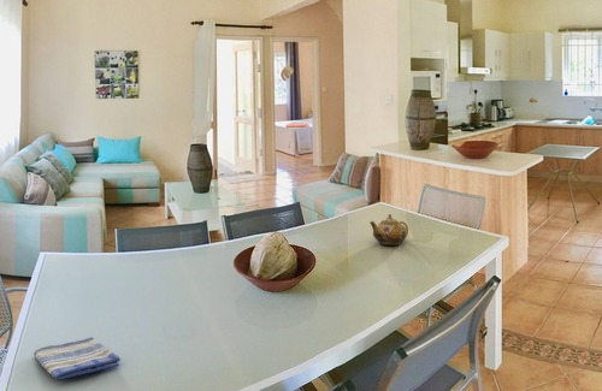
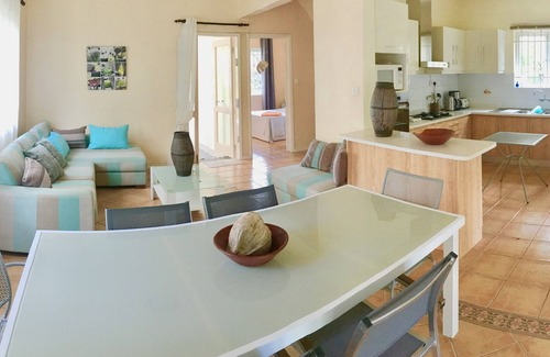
- teapot [368,213,409,247]
- dish towel [33,336,122,380]
